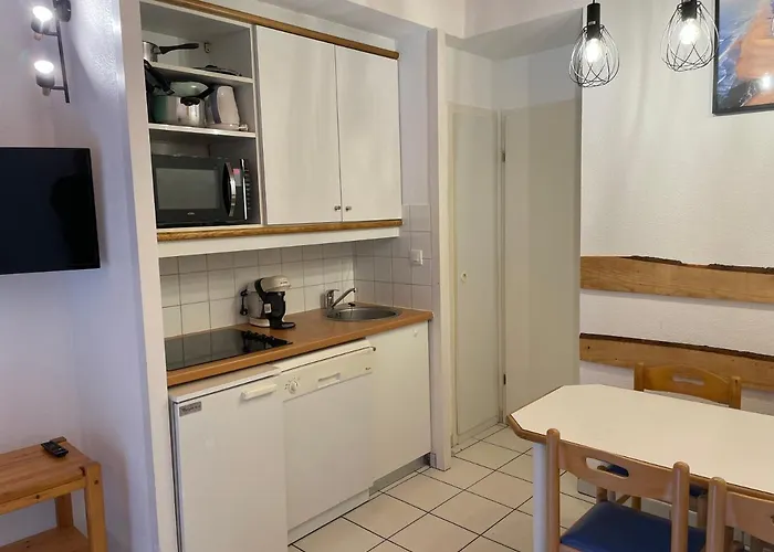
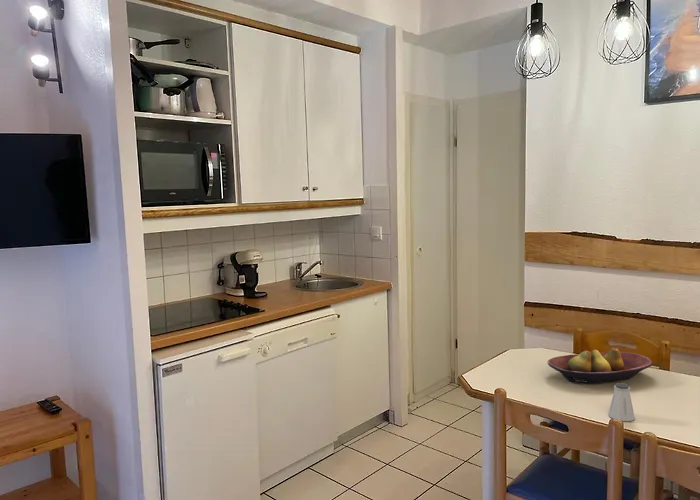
+ fruit bowl [547,347,653,385]
+ saltshaker [608,382,636,422]
